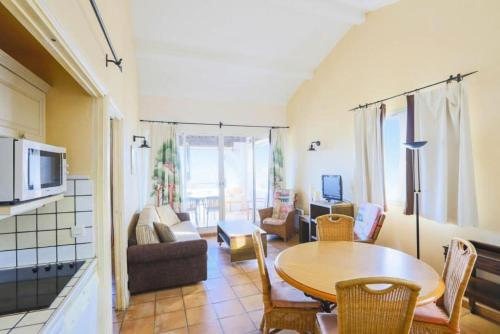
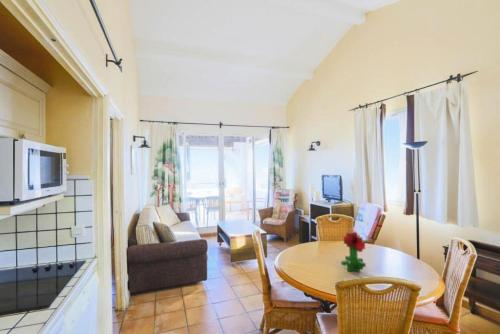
+ plant [340,230,367,273]
